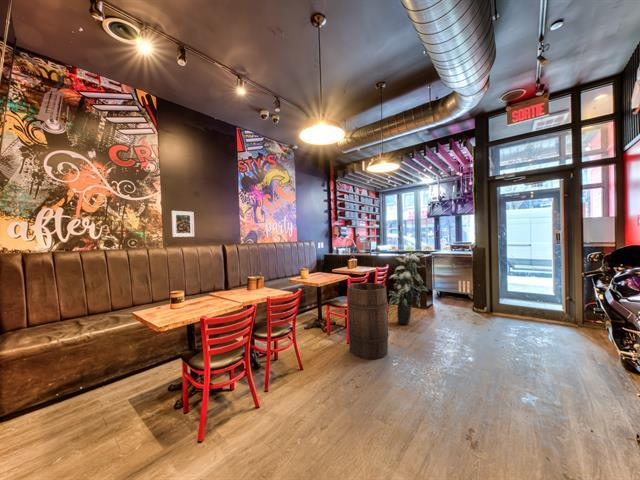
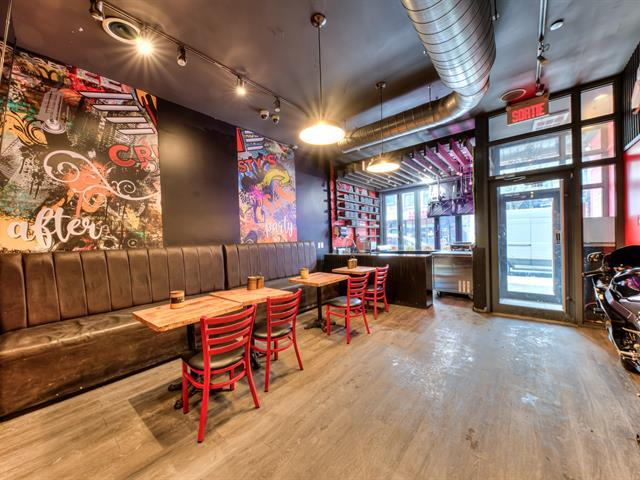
- wooden barrel [347,282,390,360]
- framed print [170,210,195,238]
- indoor plant [388,248,429,326]
